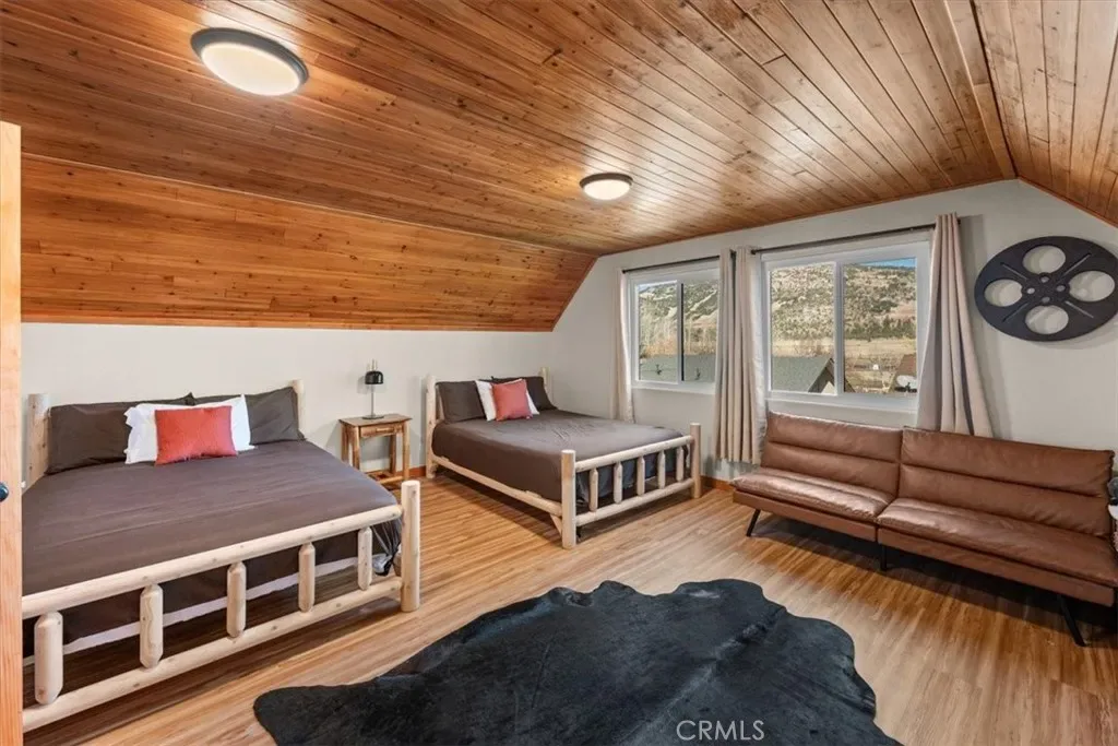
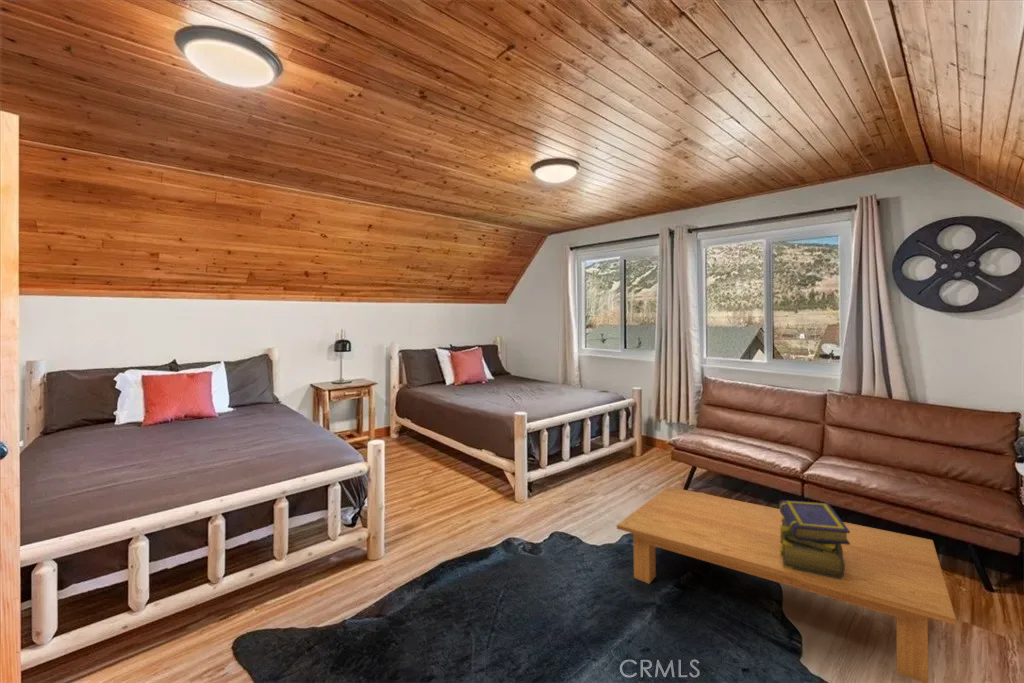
+ coffee table [616,486,957,683]
+ stack of books [778,499,850,579]
